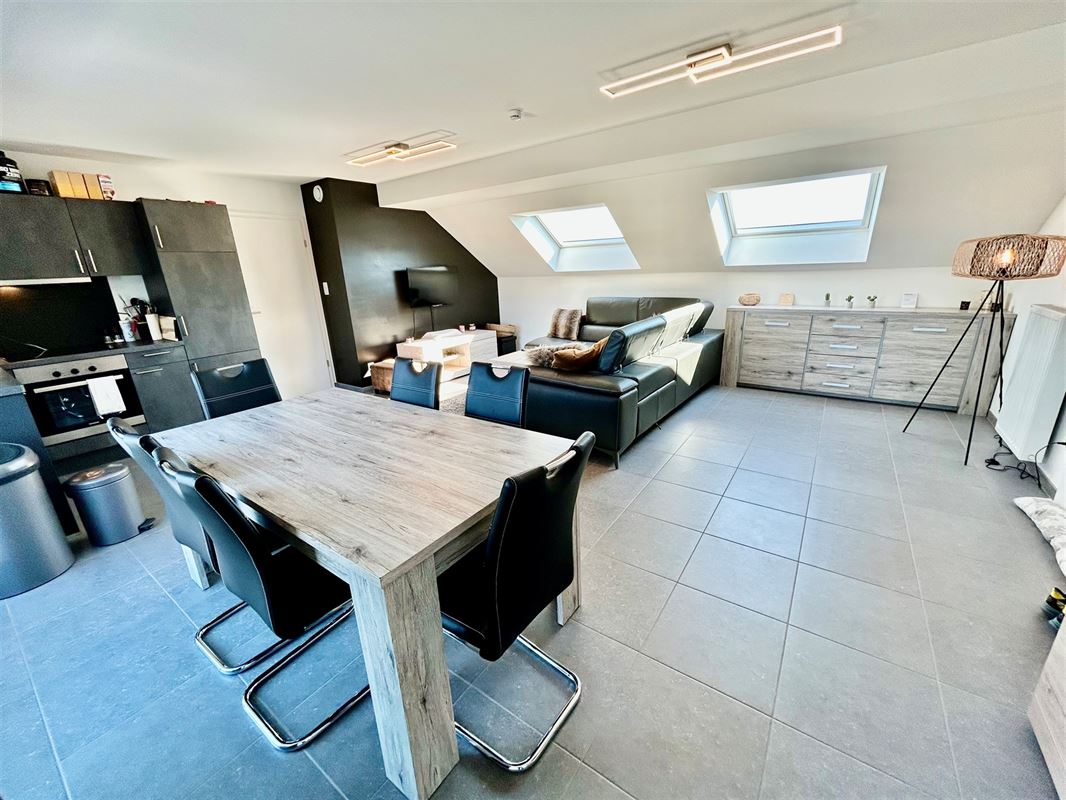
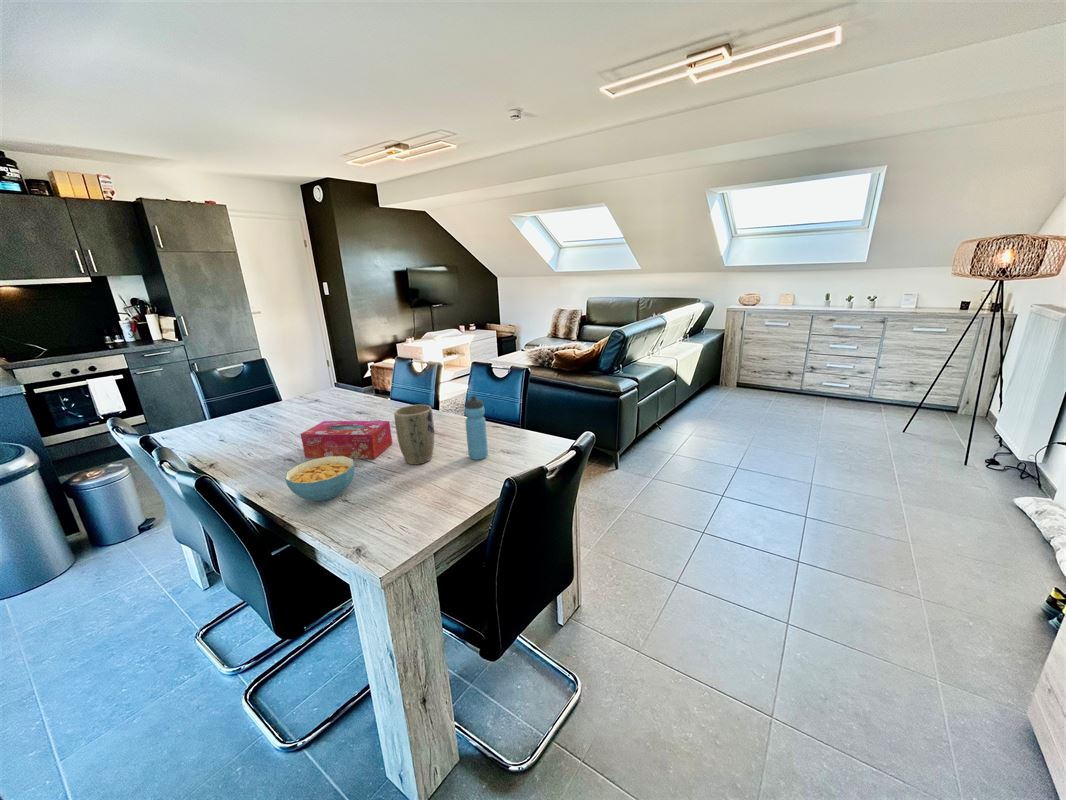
+ cereal bowl [284,456,355,502]
+ plant pot [393,404,435,466]
+ water bottle [464,395,489,461]
+ tissue box [300,420,393,460]
